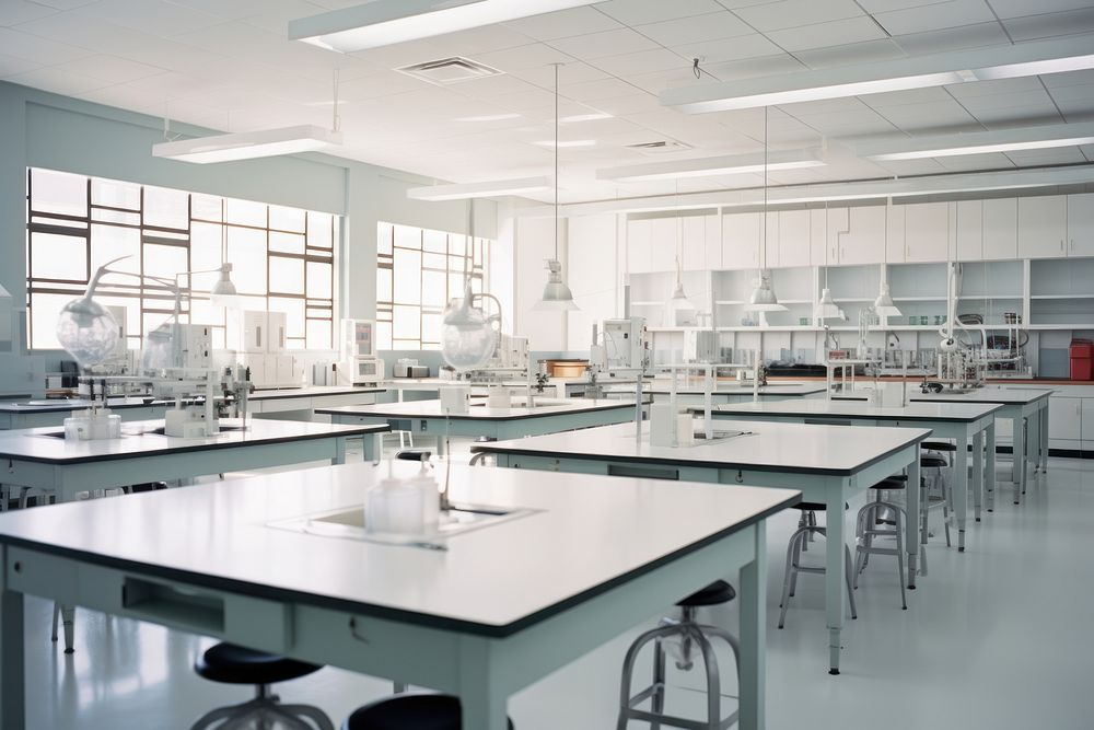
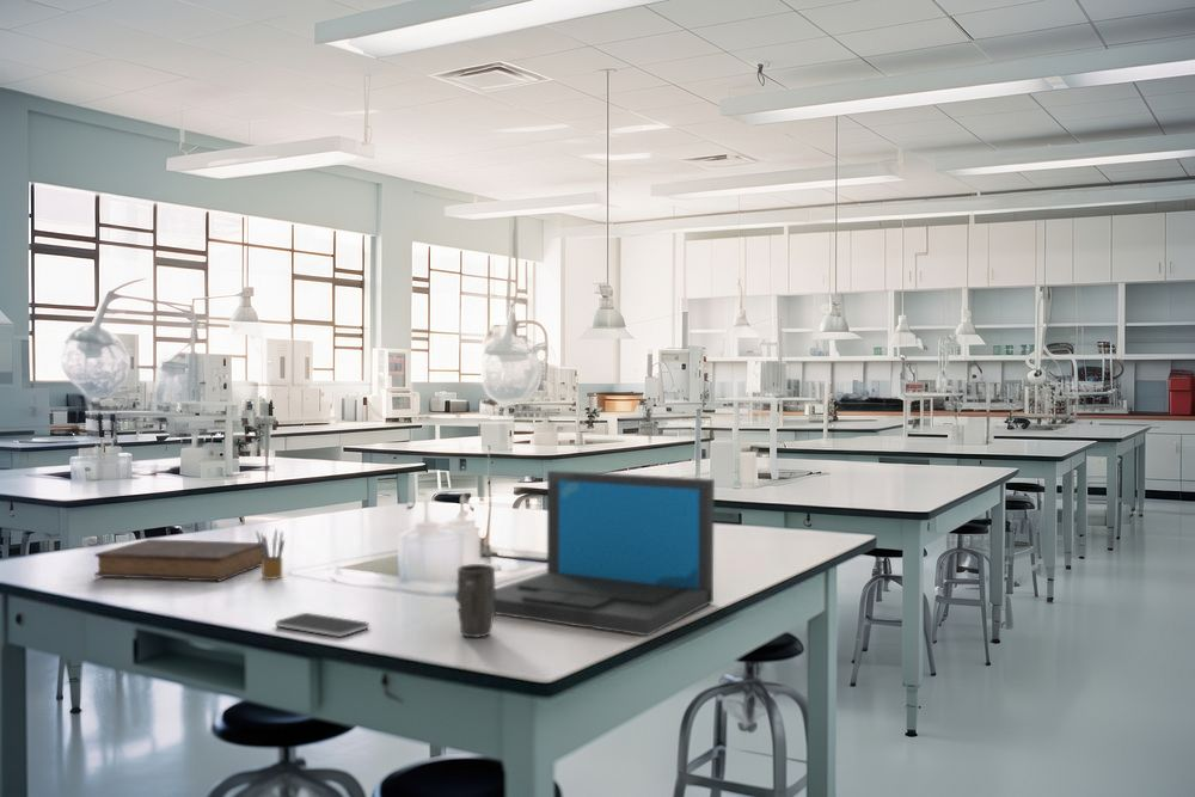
+ pencil box [256,528,286,581]
+ mug [454,563,496,638]
+ smartphone [275,612,370,638]
+ laptop [494,468,716,637]
+ book [93,538,263,582]
